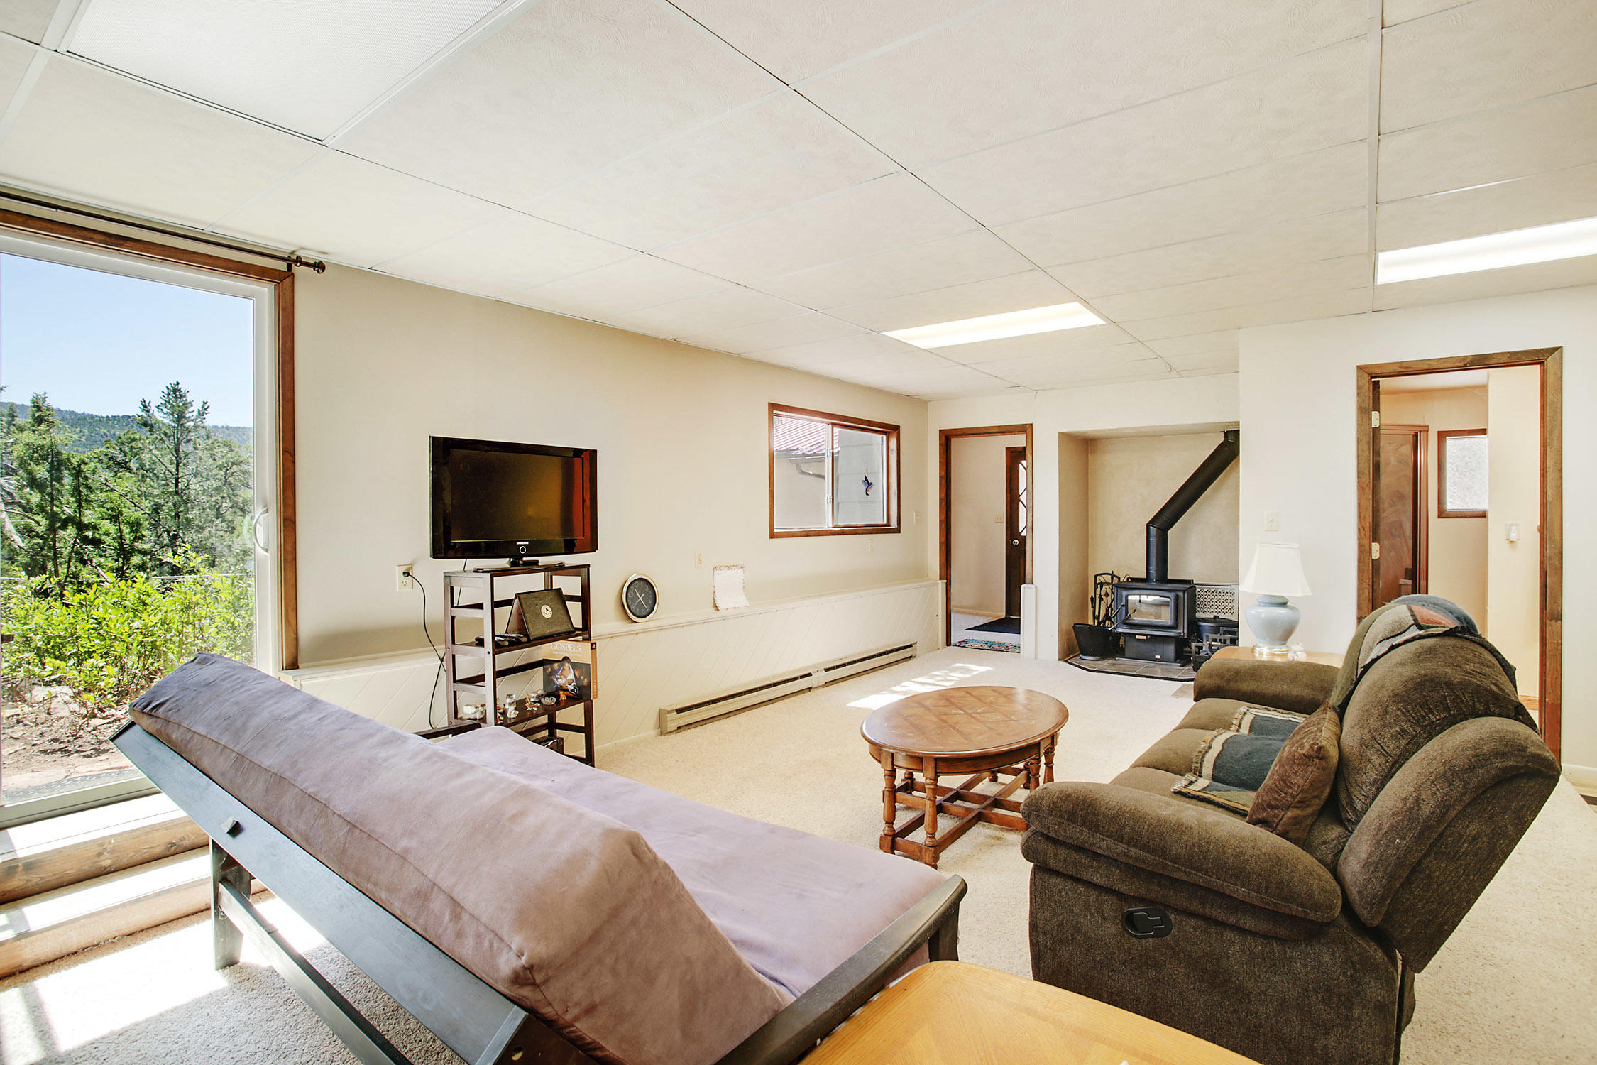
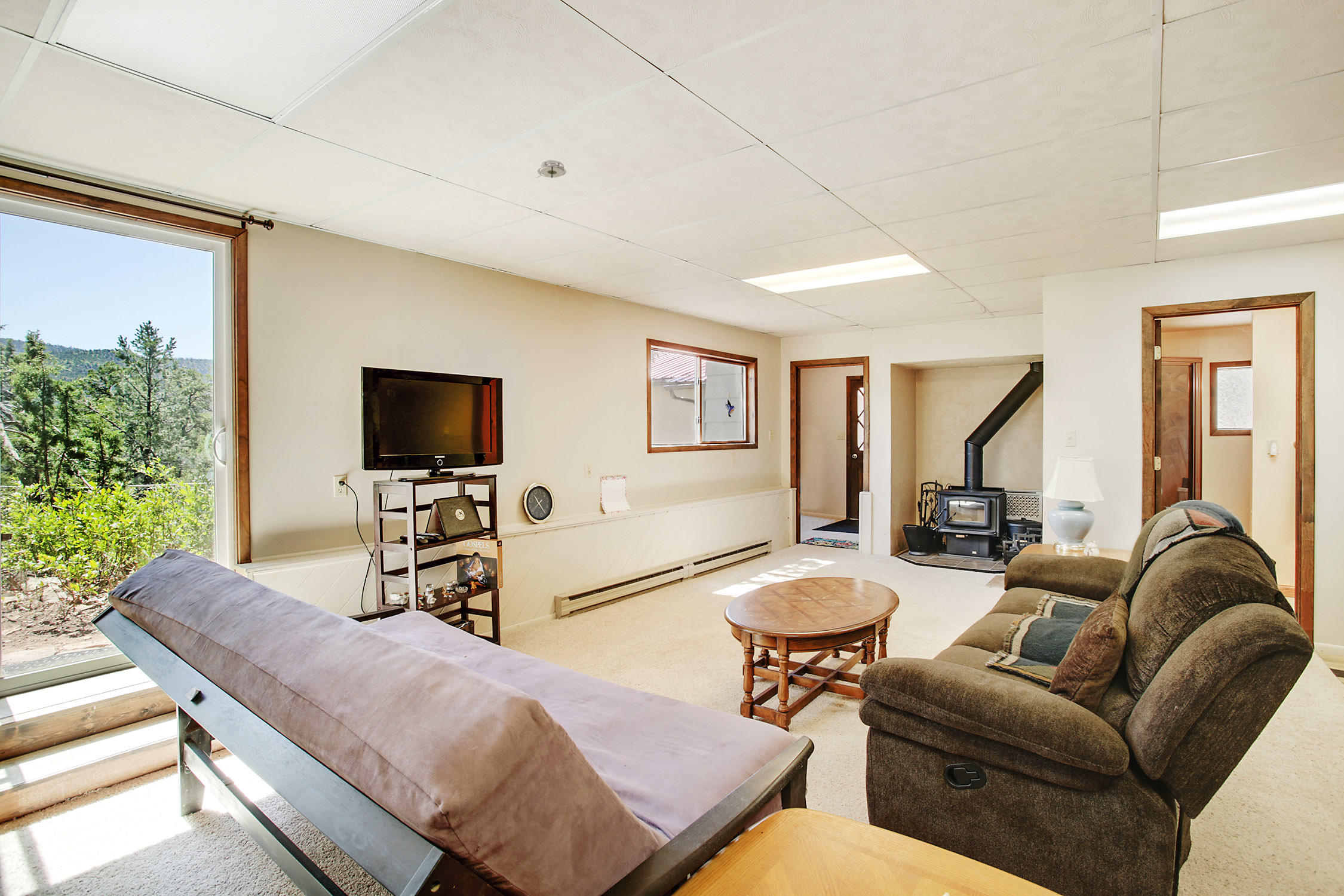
+ smoke detector [536,159,567,179]
